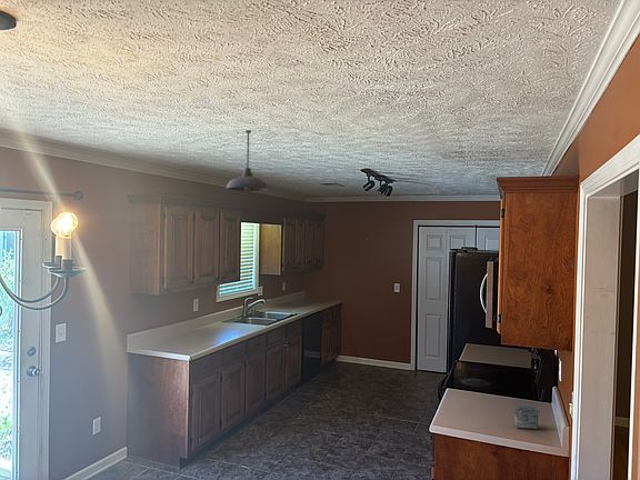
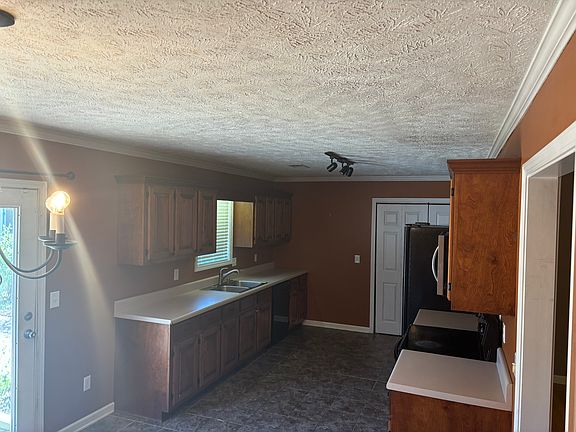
- small box [513,404,539,431]
- pendant light [226,129,269,192]
